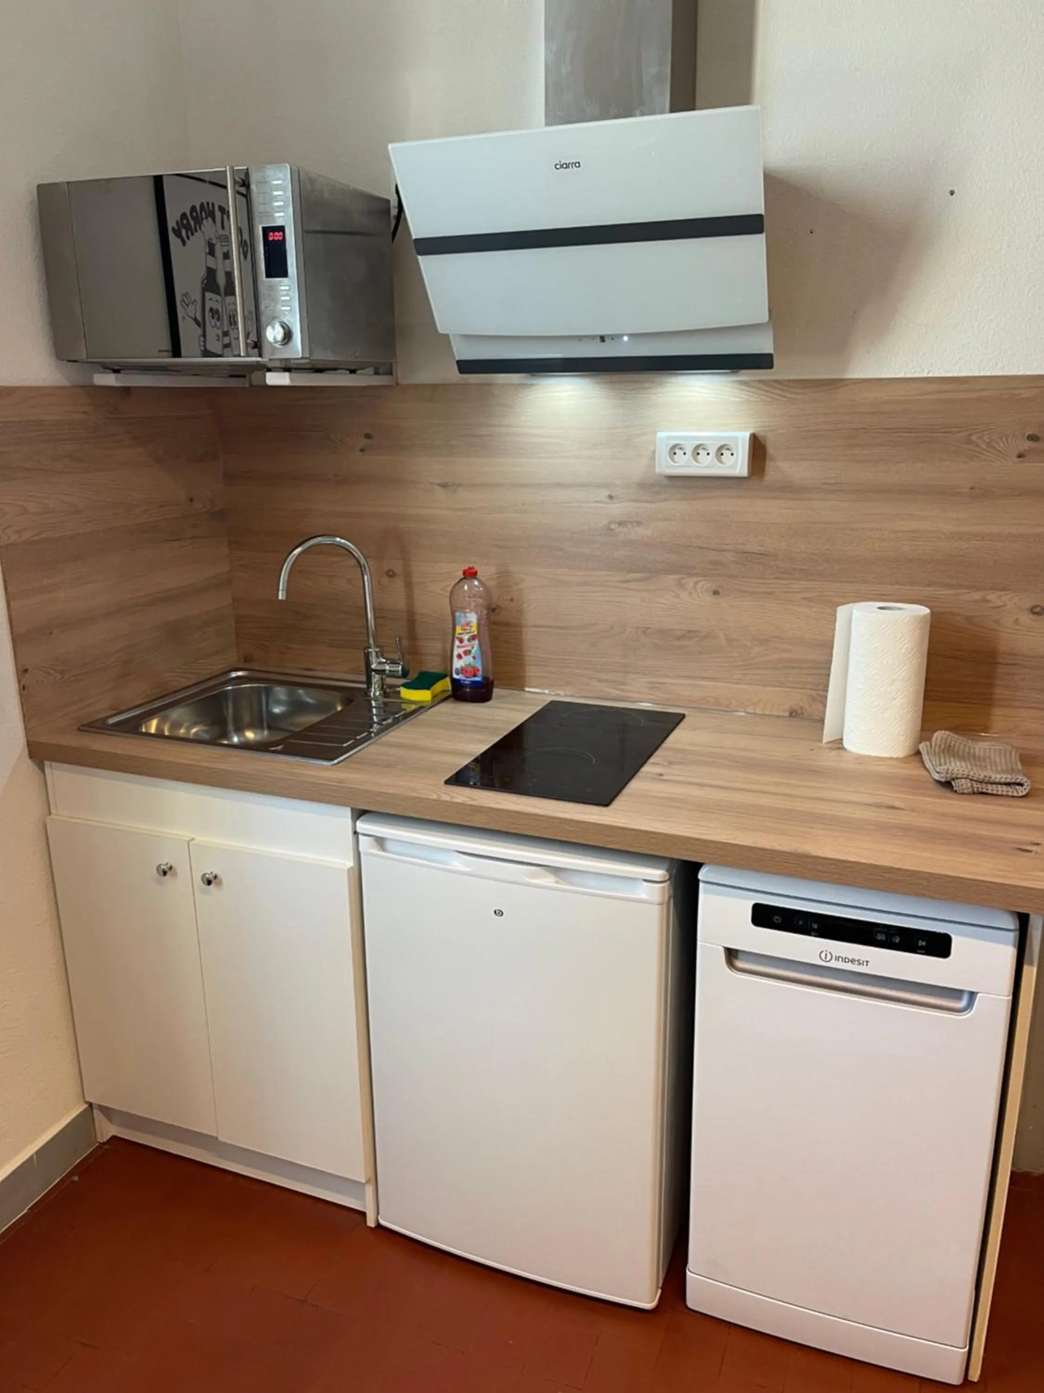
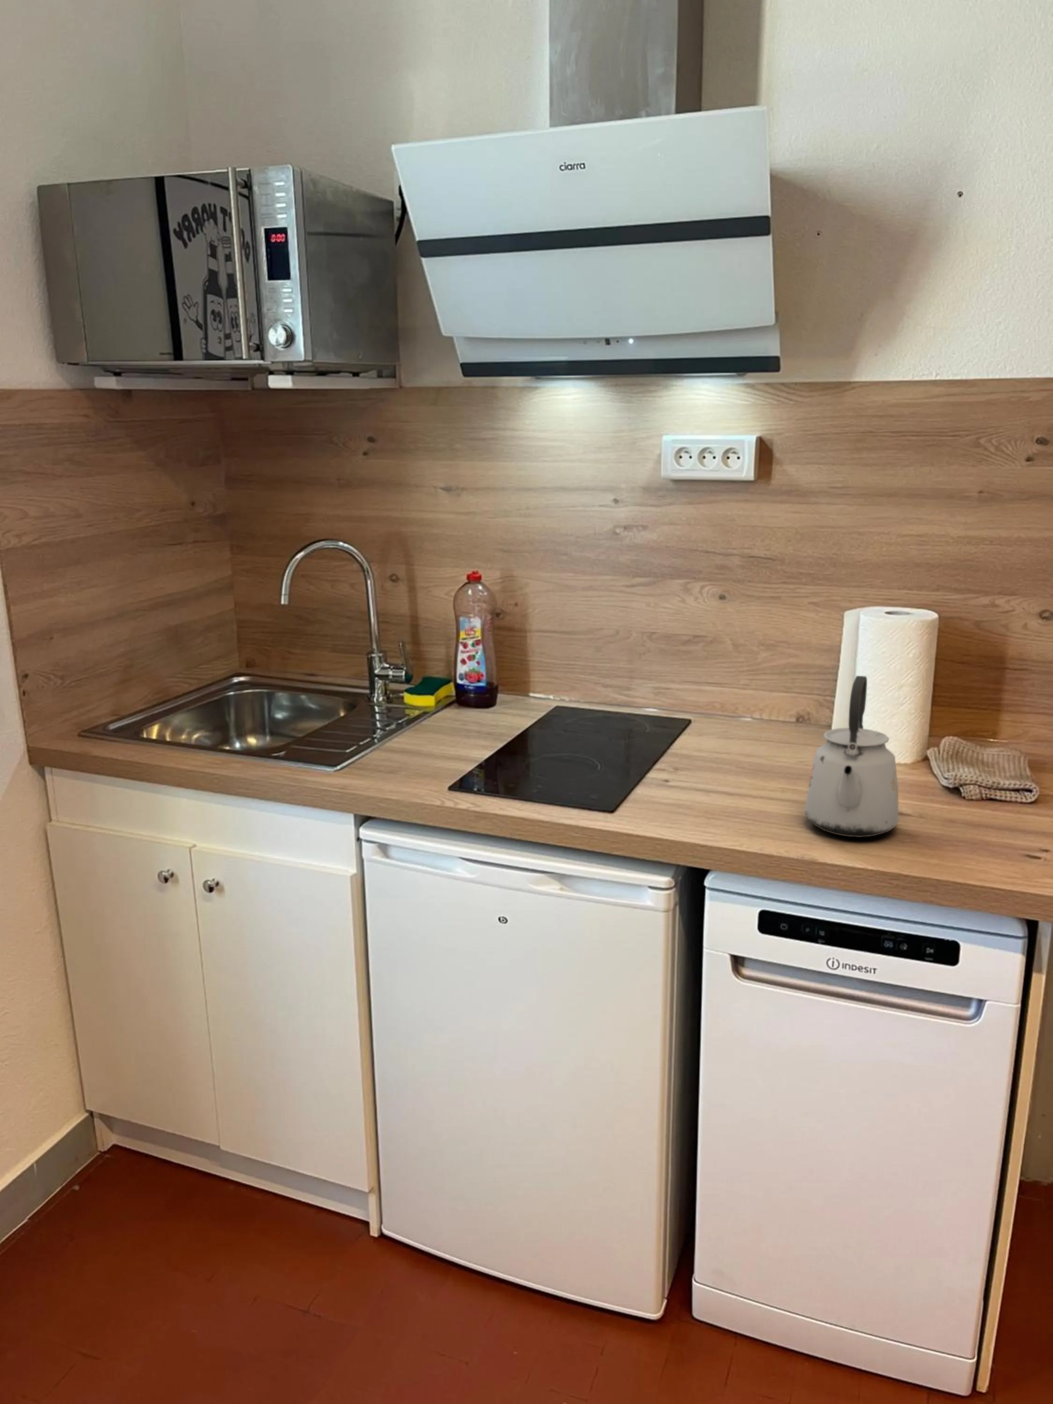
+ kettle [804,675,899,838]
